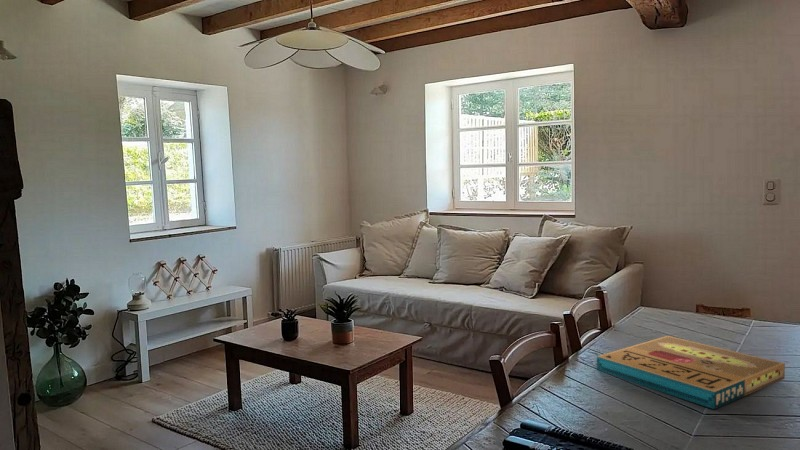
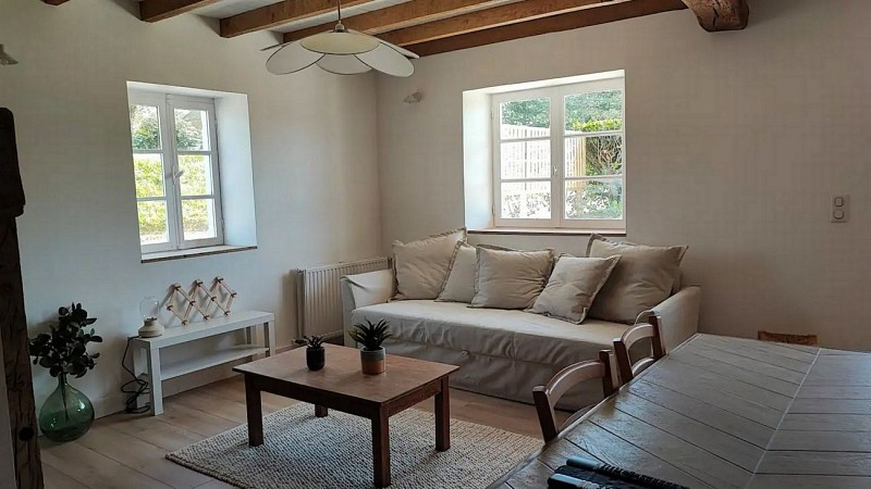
- pizza box [596,335,786,410]
